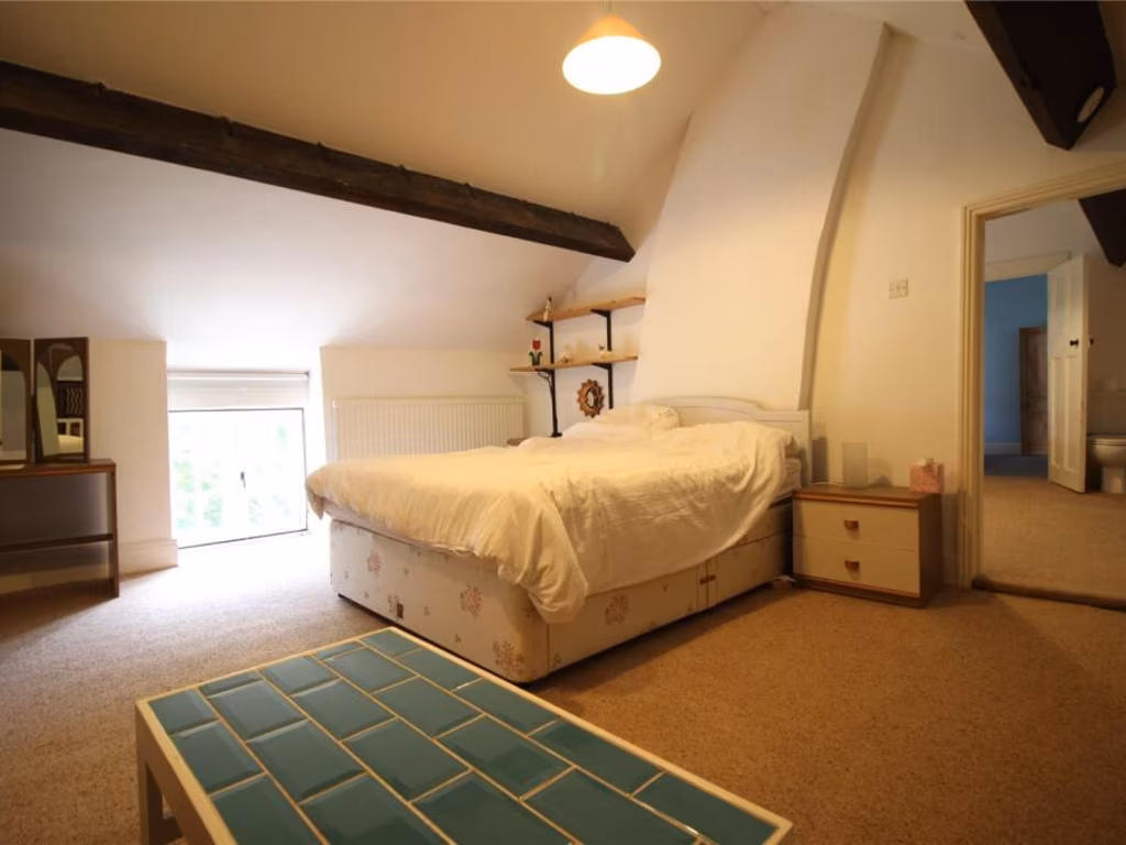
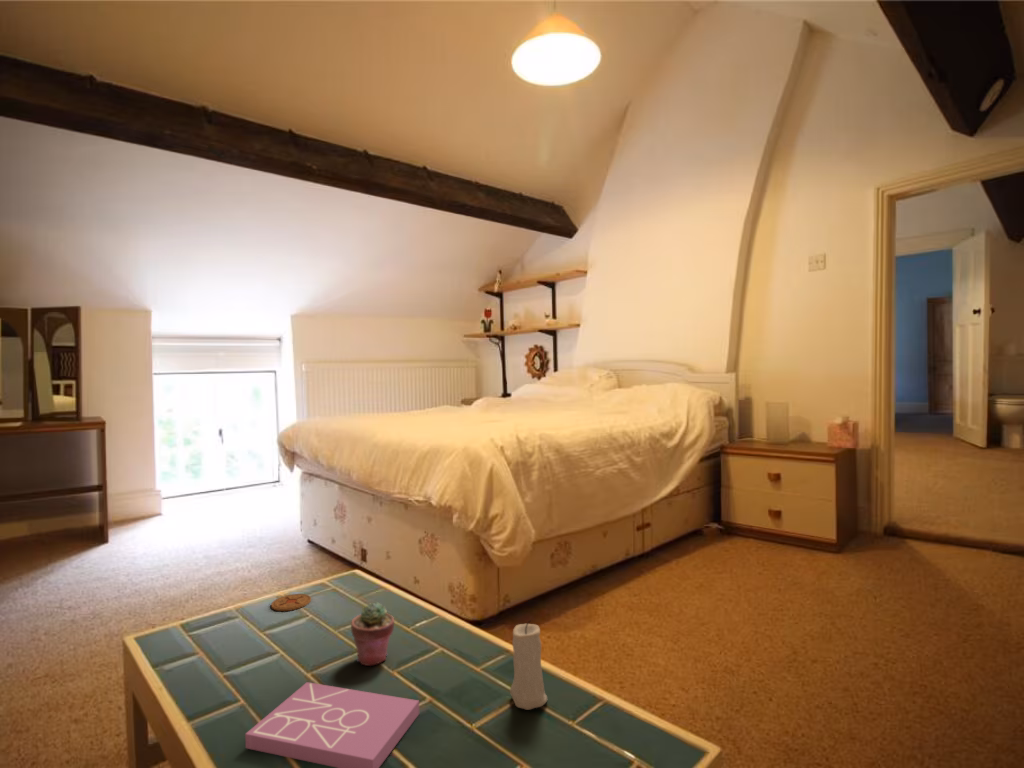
+ book [244,681,420,768]
+ potted succulent [350,601,395,667]
+ candle [509,620,548,711]
+ coaster [270,593,312,612]
